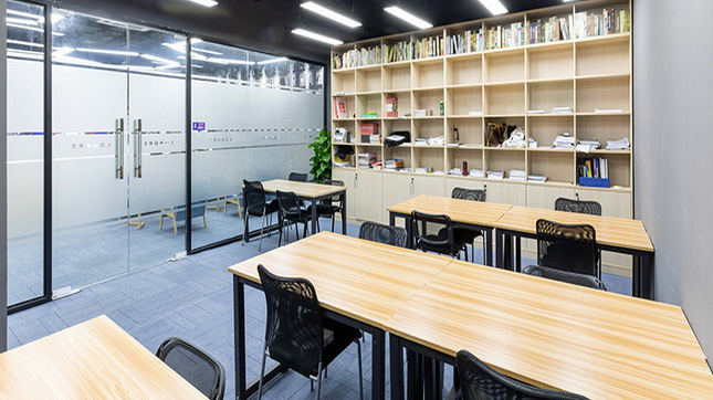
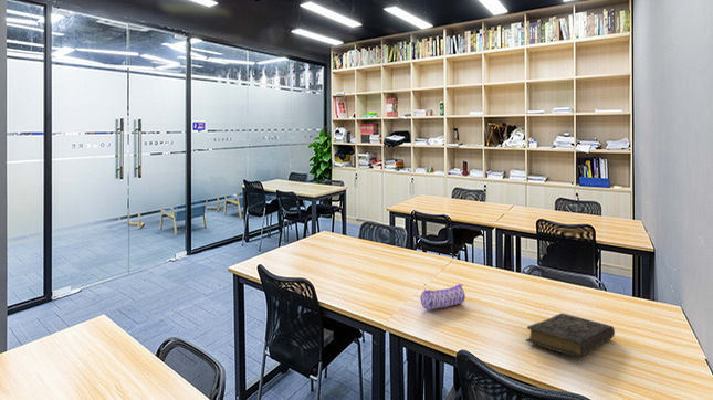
+ book [524,312,616,359]
+ pencil case [420,283,466,312]
